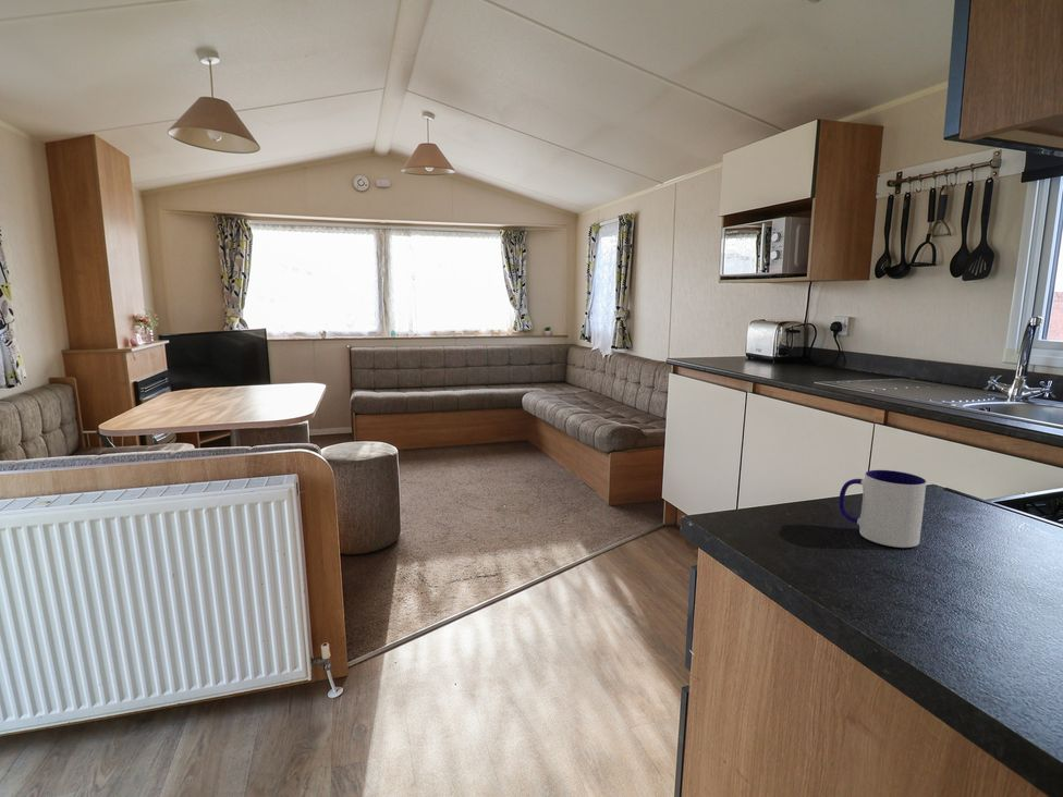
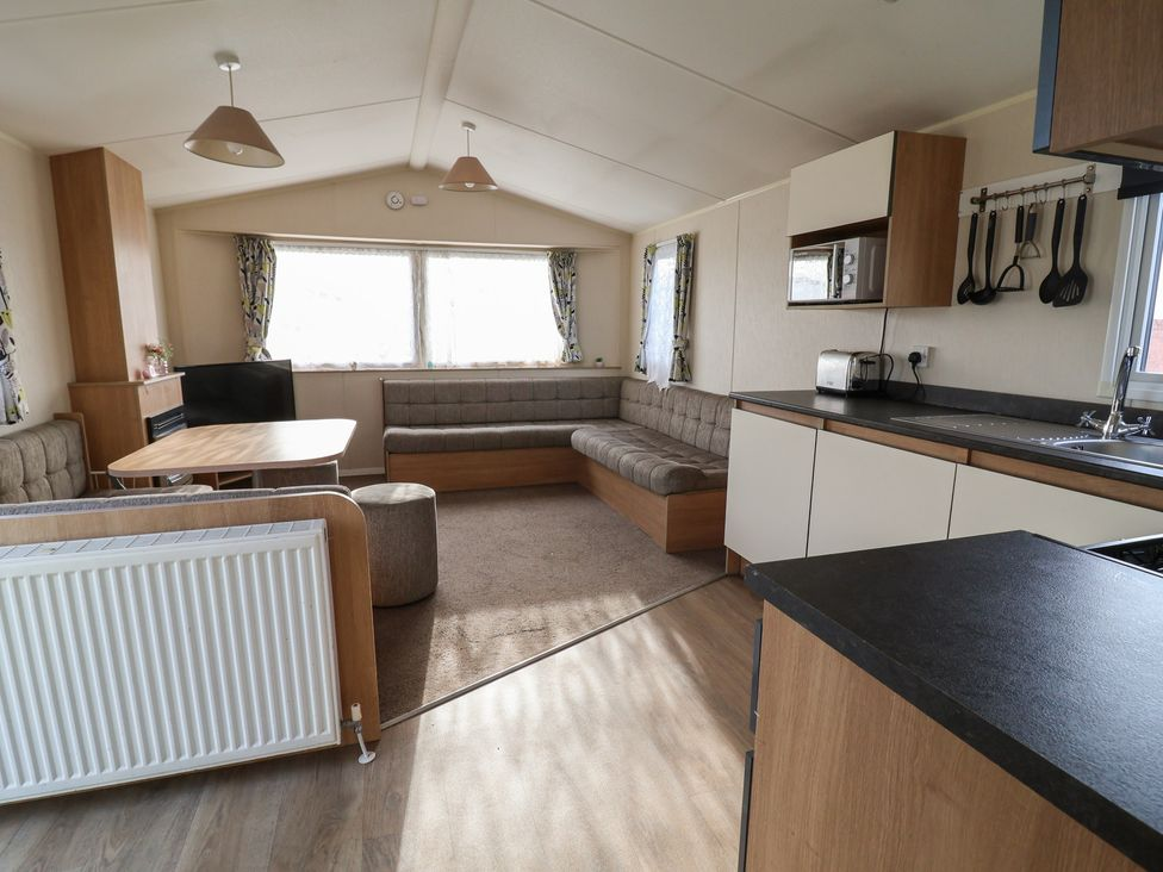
- mug [838,469,927,549]
